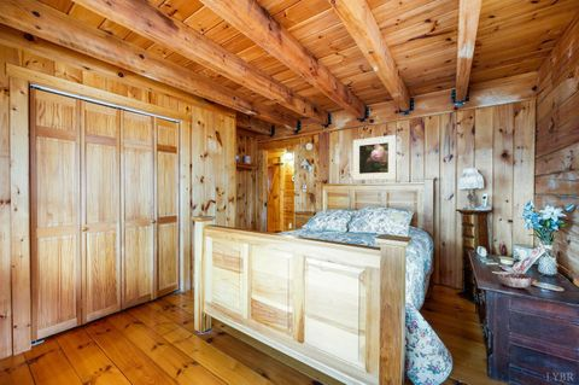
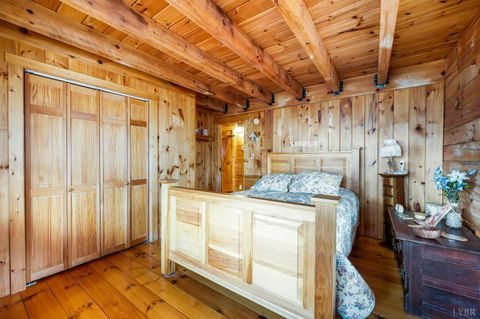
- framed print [352,134,397,181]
